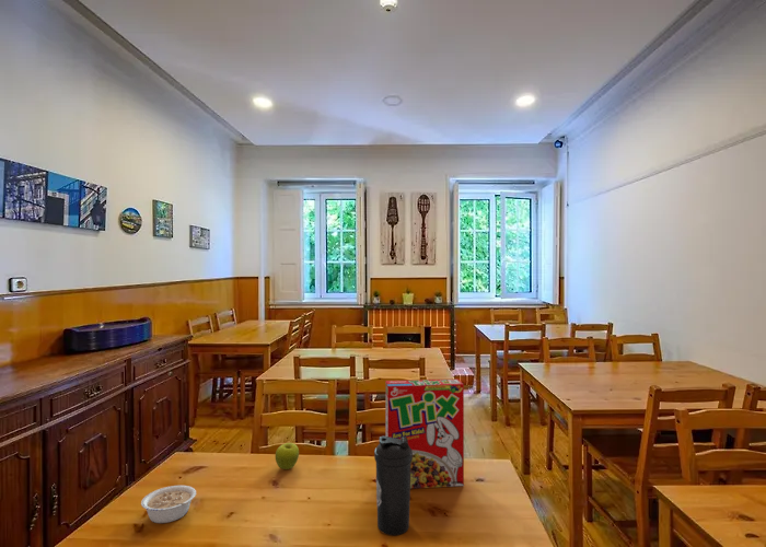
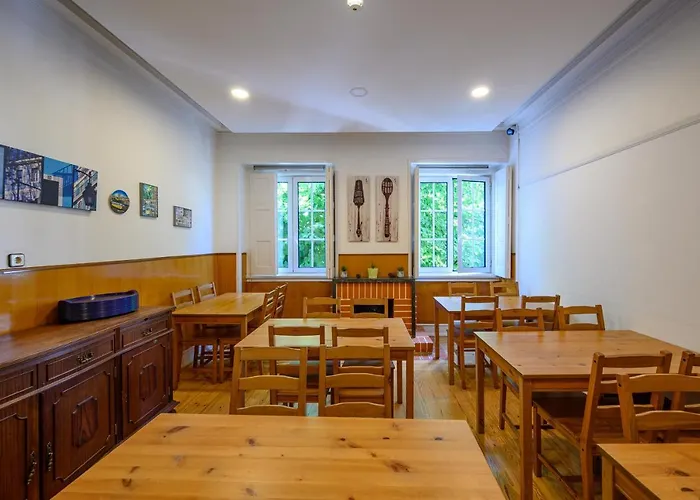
- legume [140,485,197,524]
- cereal box [384,379,465,490]
- water bottle [373,435,413,536]
- fruit [275,442,300,470]
